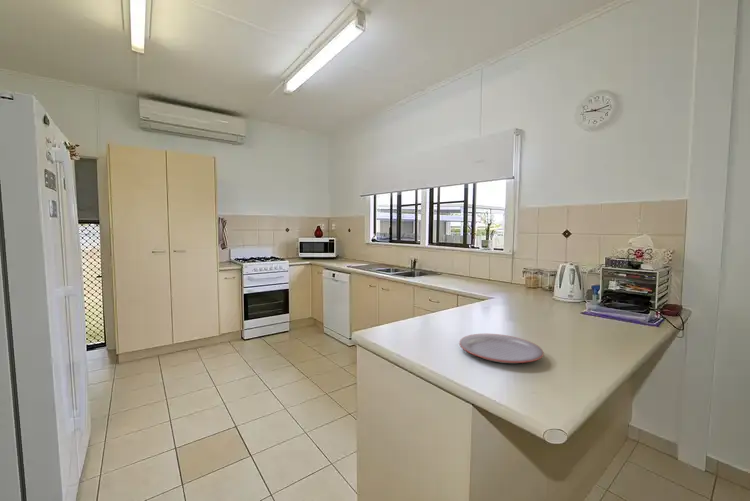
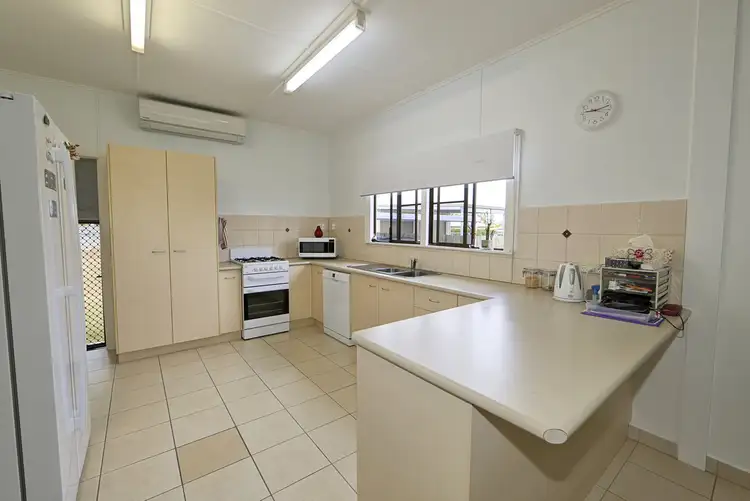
- plate [458,333,545,364]
